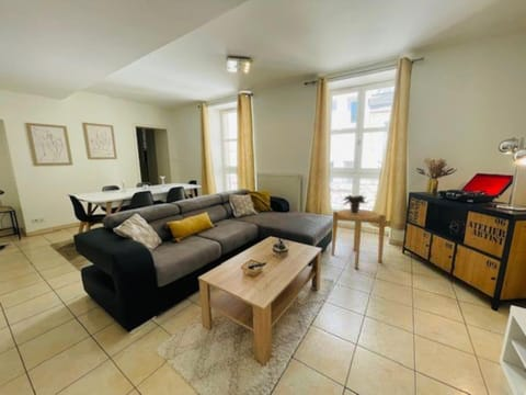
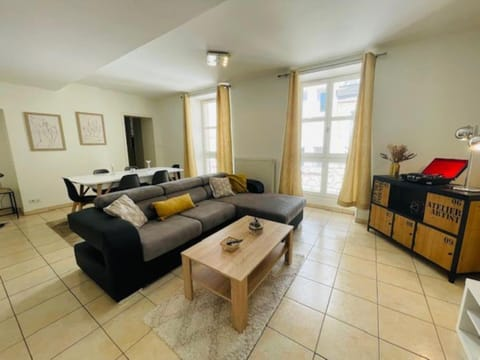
- potted plant [341,194,369,214]
- side table [330,208,387,270]
